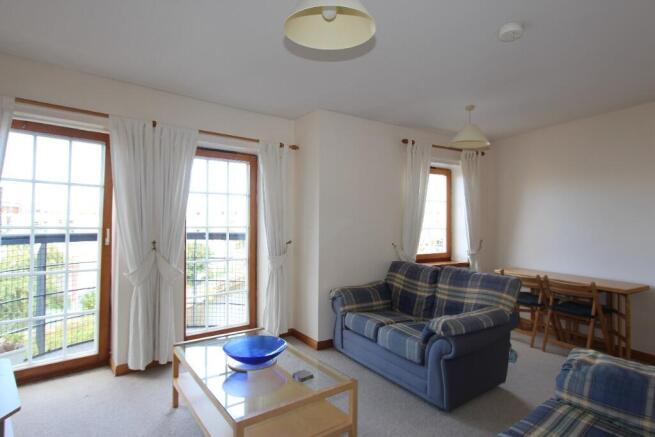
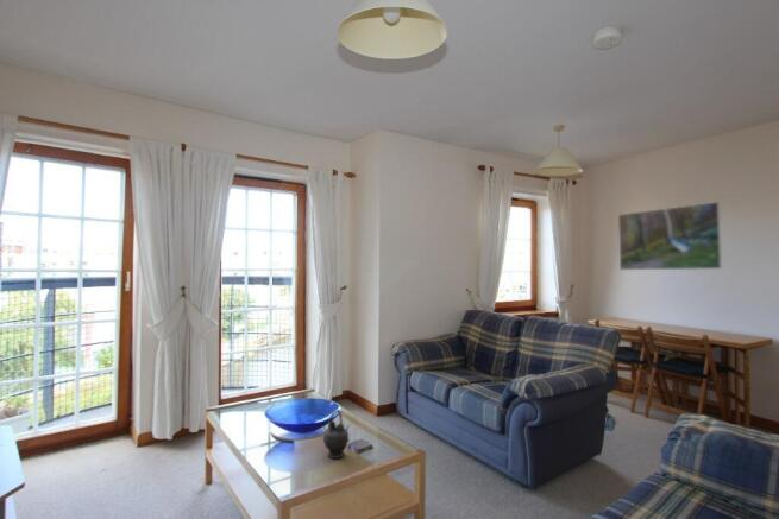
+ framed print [617,201,723,271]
+ teapot [322,409,351,460]
